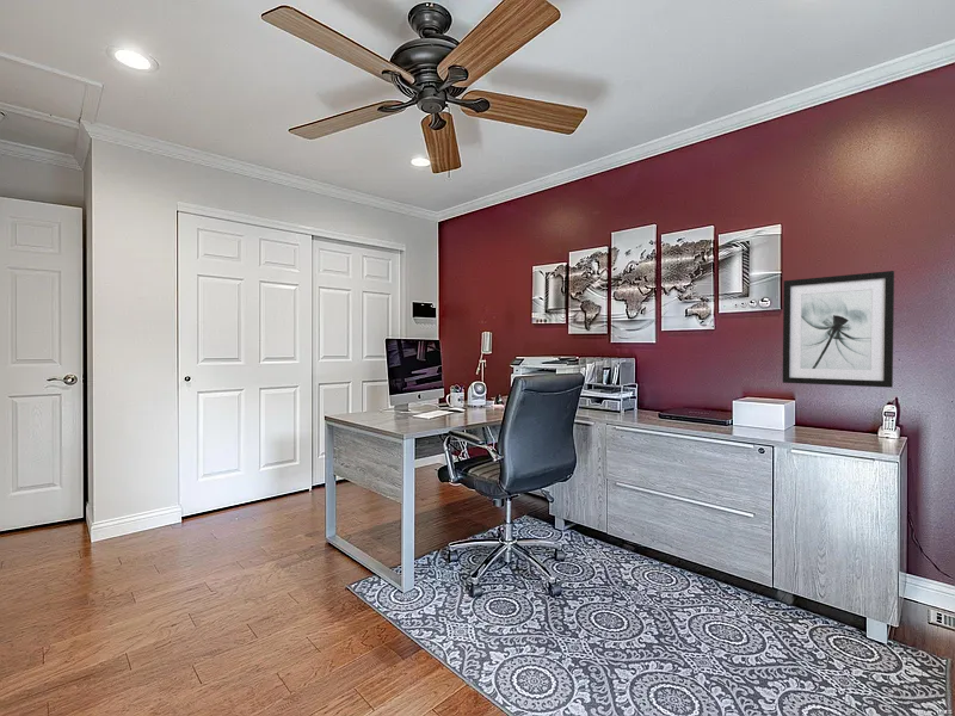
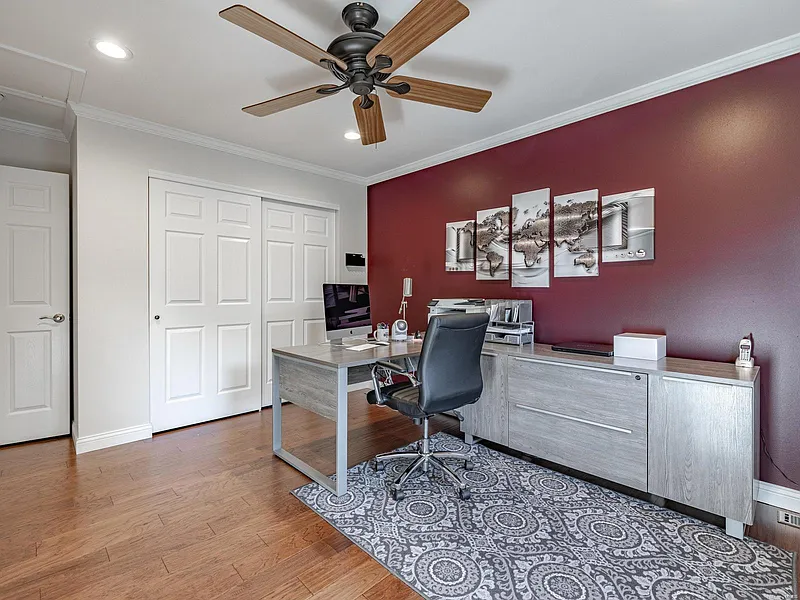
- wall art [782,270,895,389]
